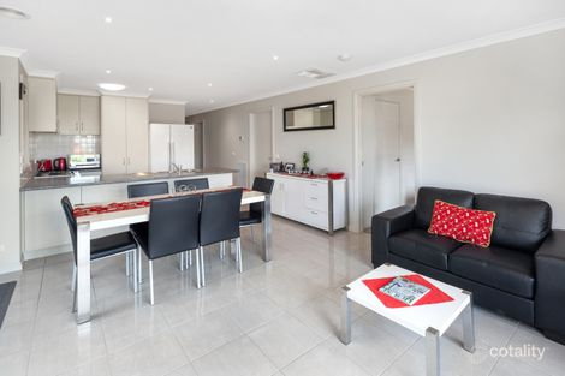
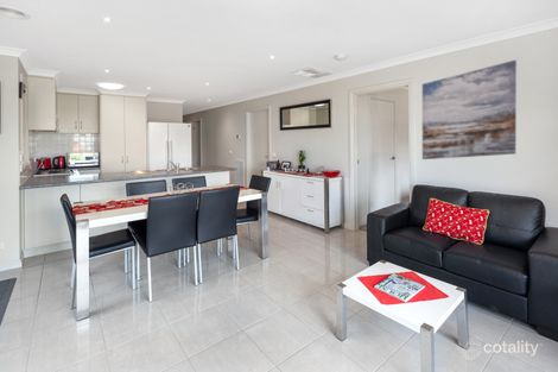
+ wall art [421,59,518,160]
